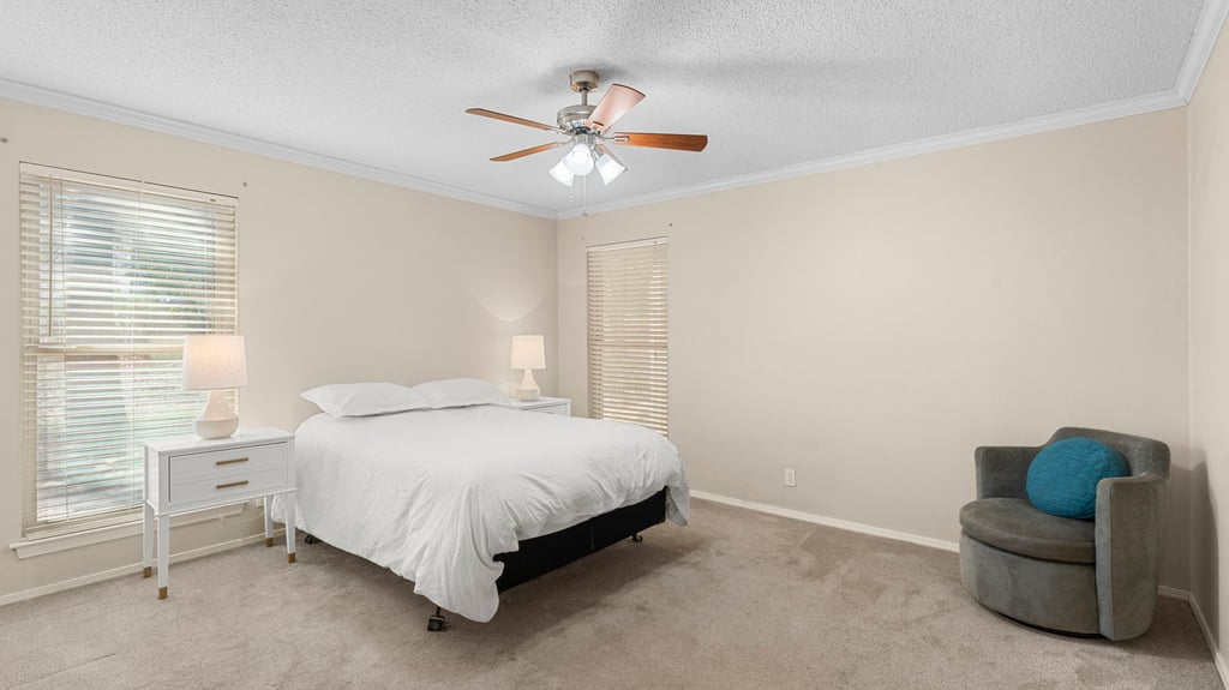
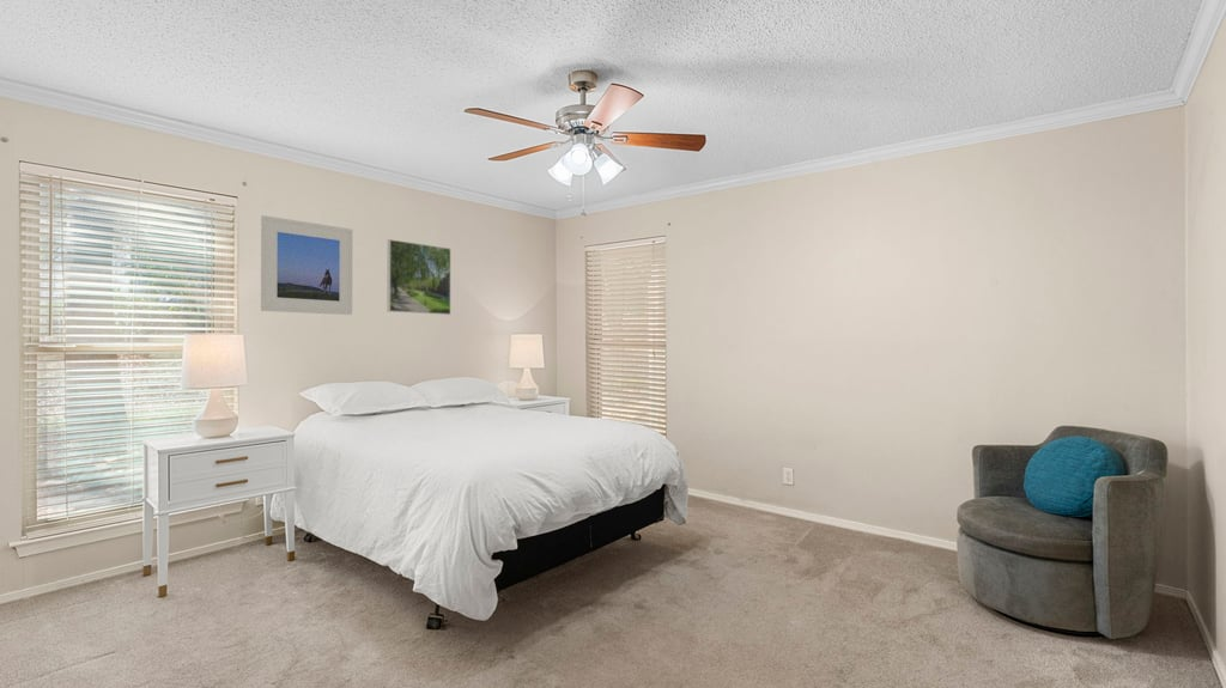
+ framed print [387,238,451,316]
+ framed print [260,214,353,316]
